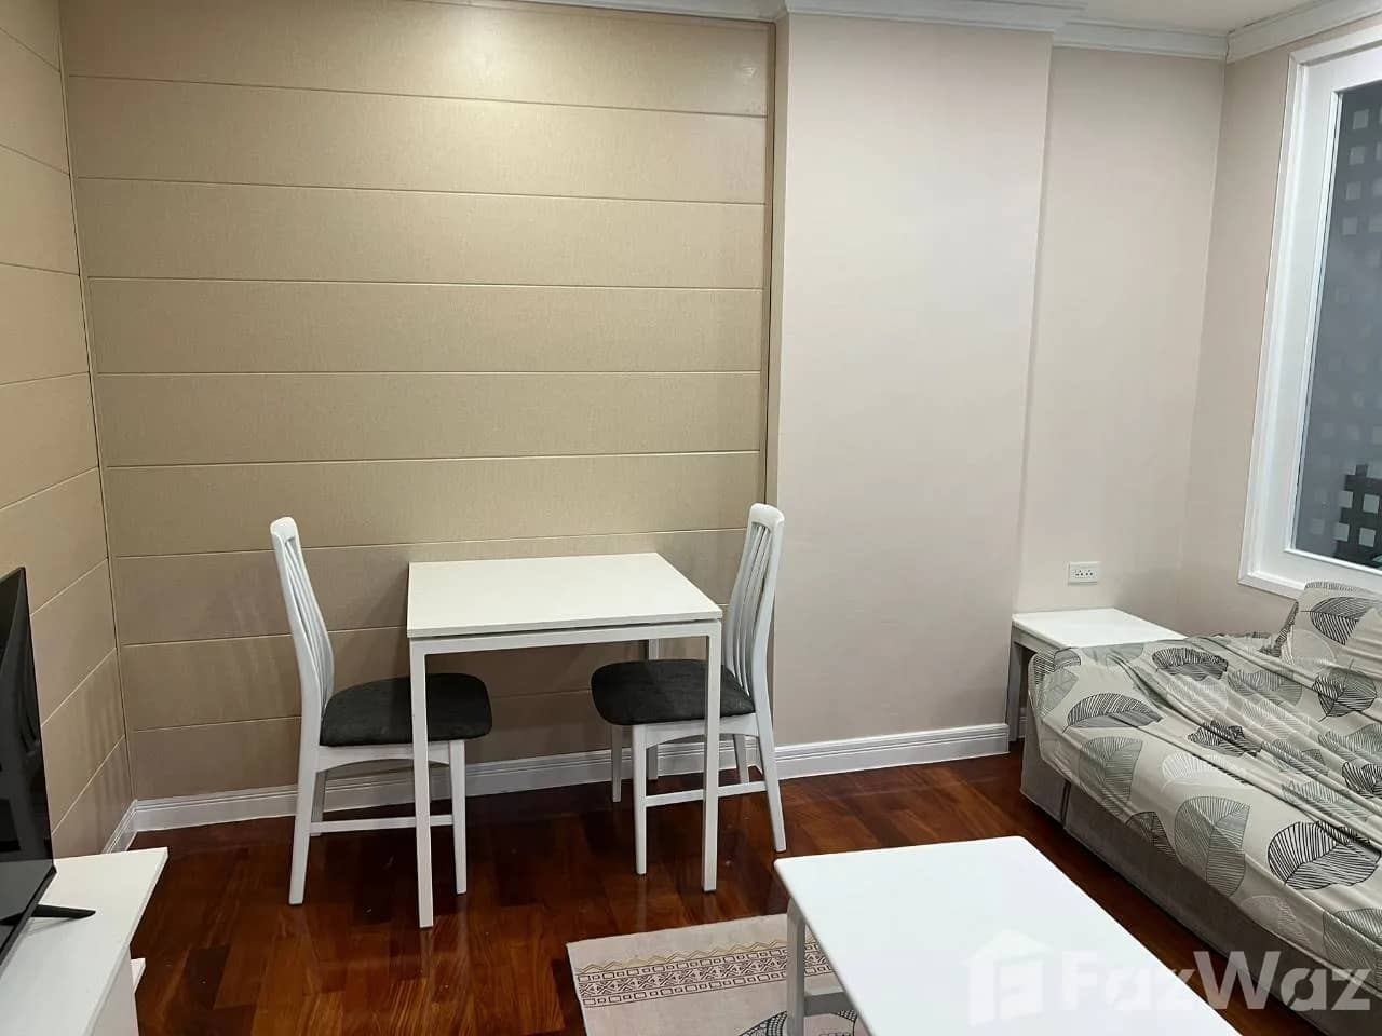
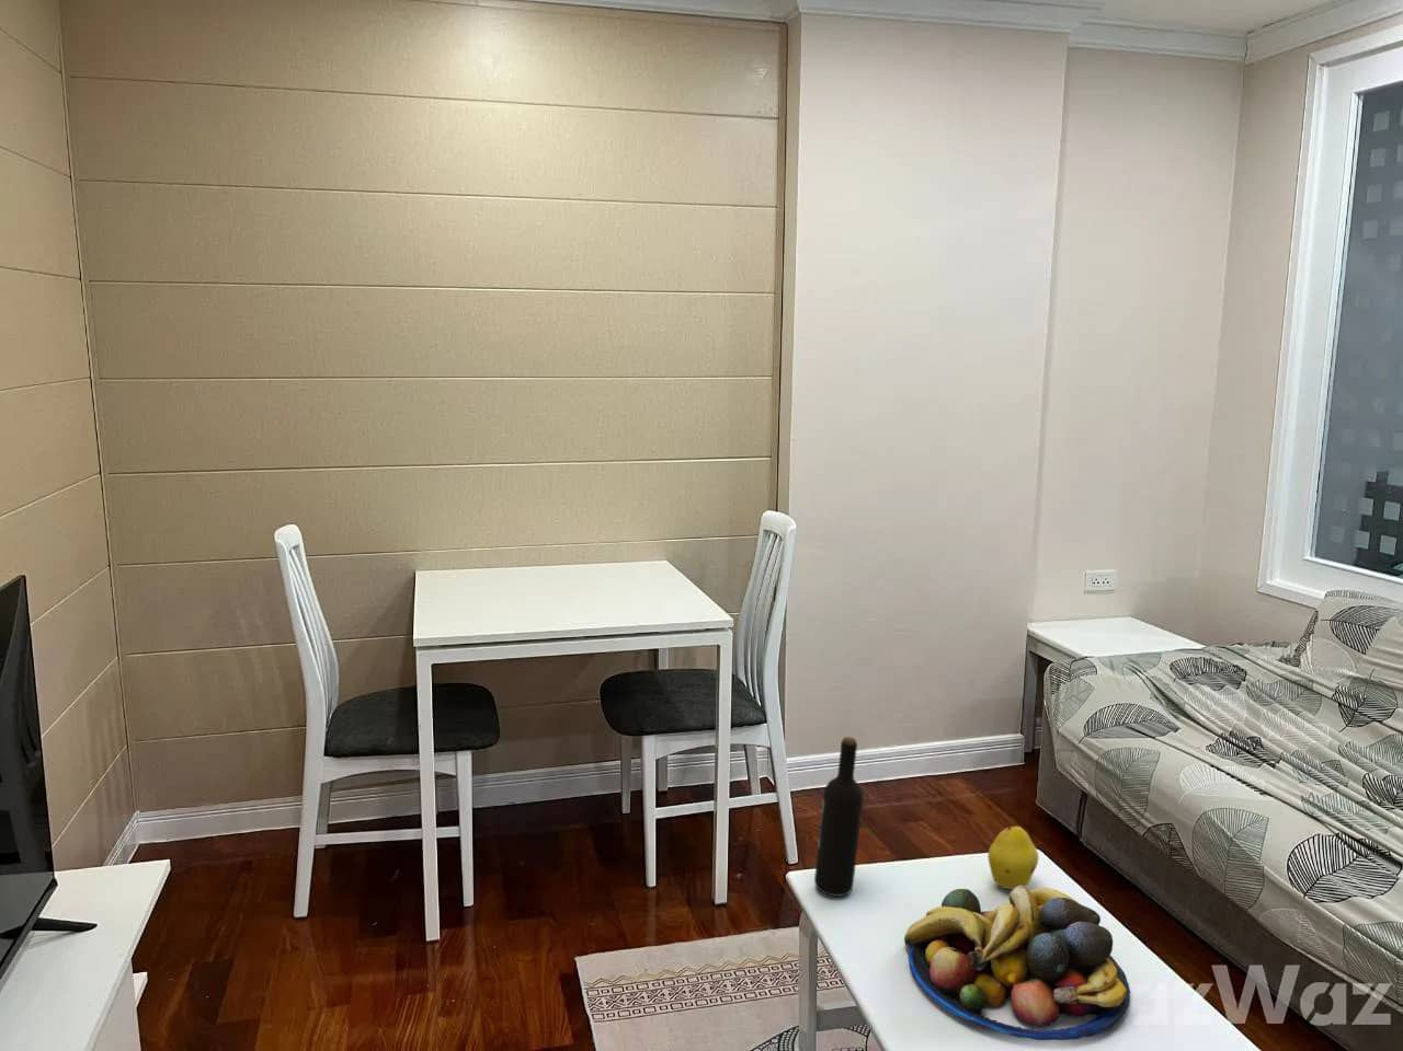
+ fruit [987,824,1040,890]
+ wine bottle [813,735,865,898]
+ fruit bowl [904,885,1131,1041]
